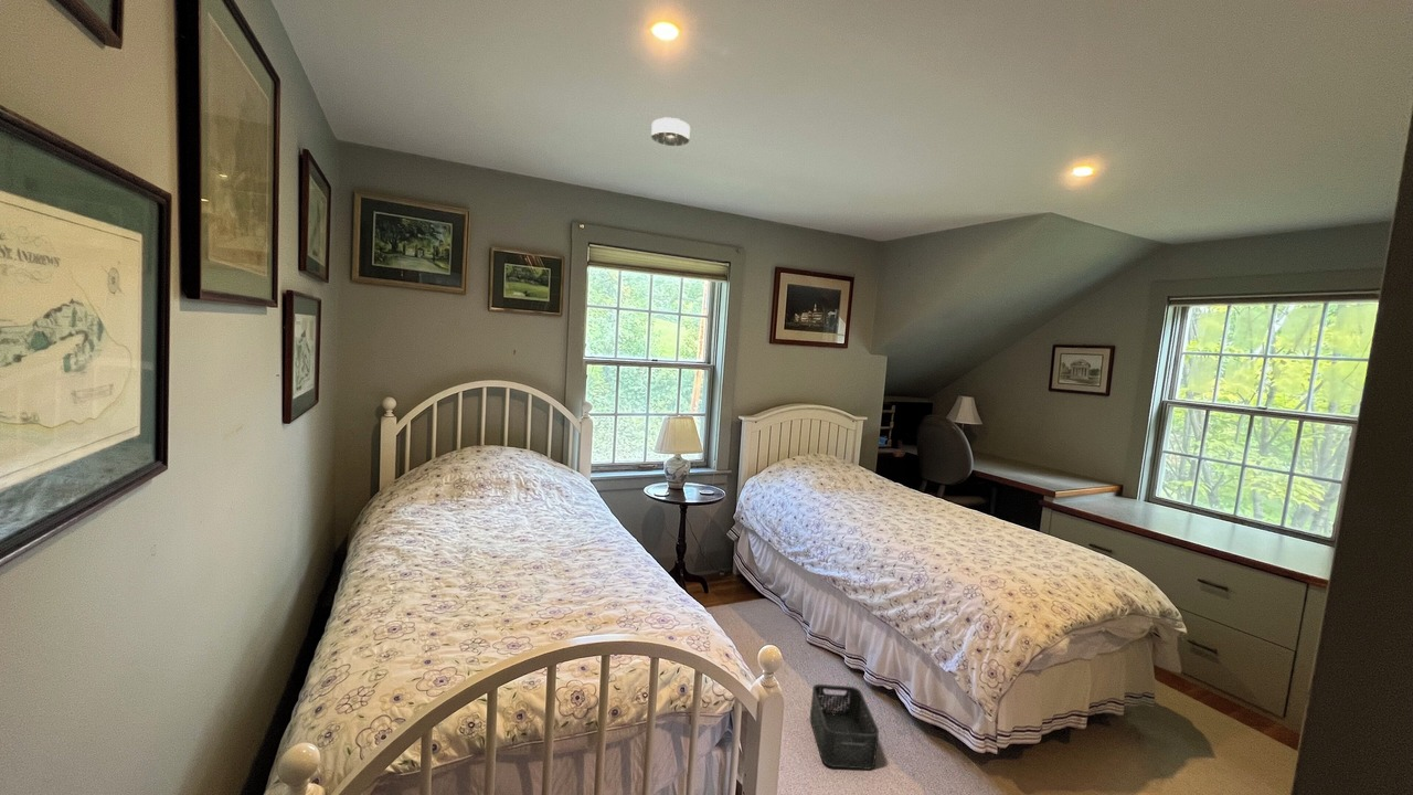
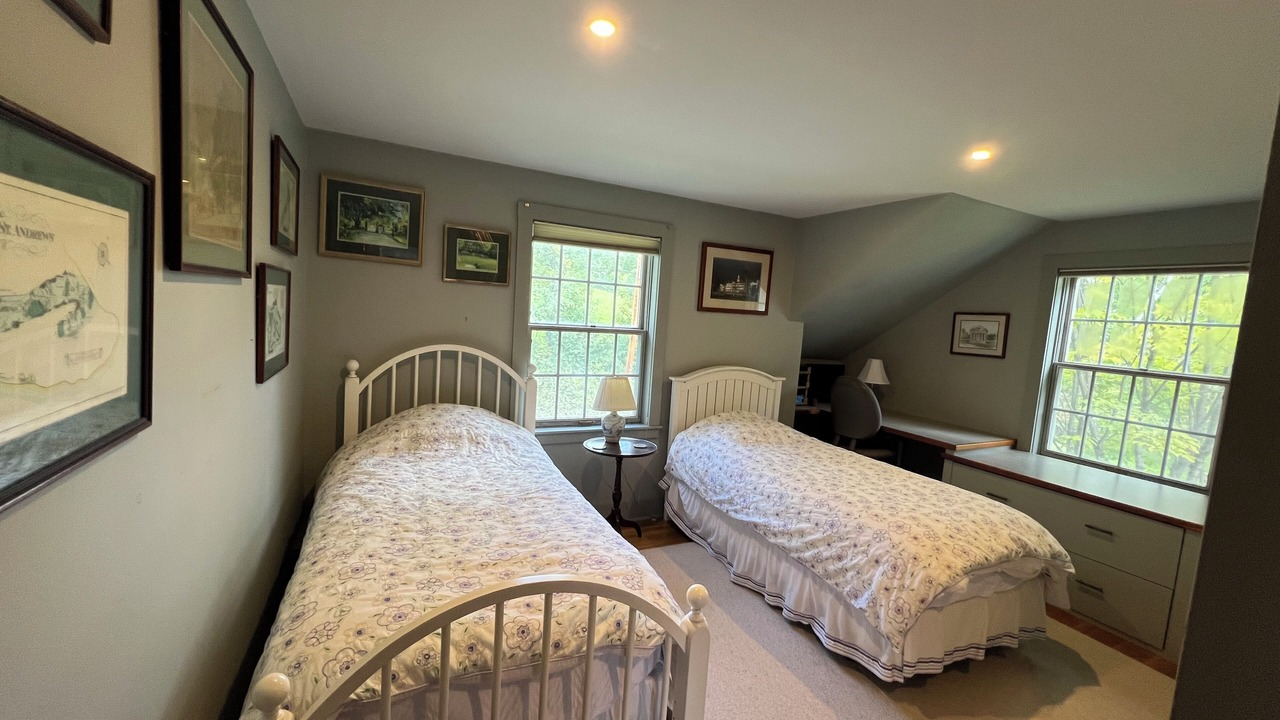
- smoke detector [650,116,691,147]
- storage bin [809,683,880,771]
